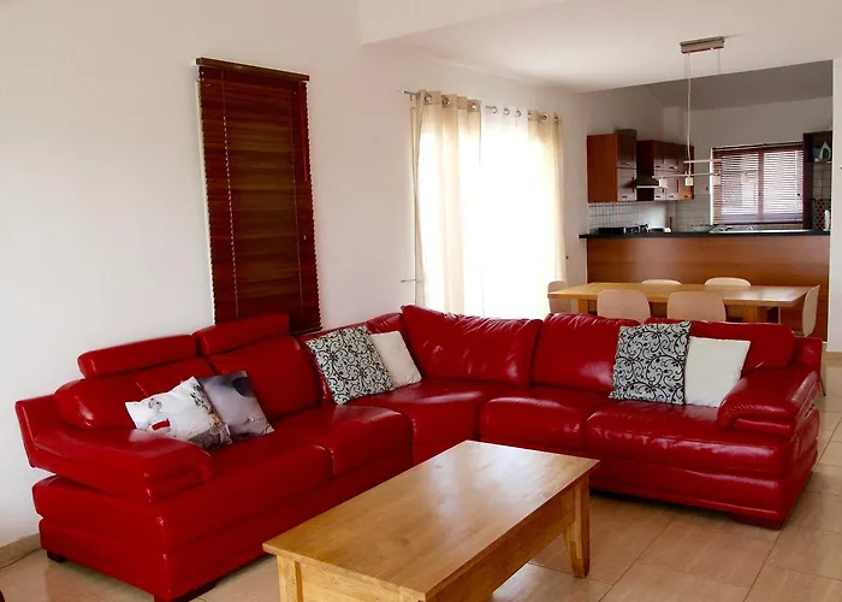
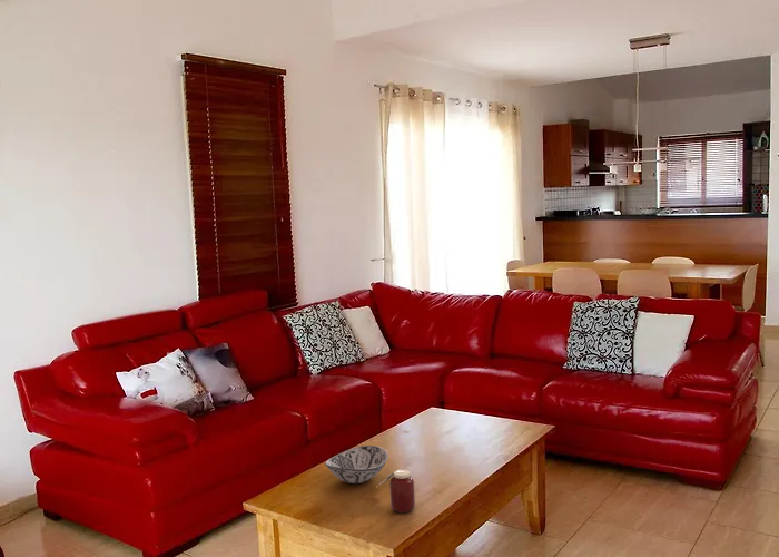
+ decorative bowl [324,444,389,485]
+ jar [378,468,416,514]
